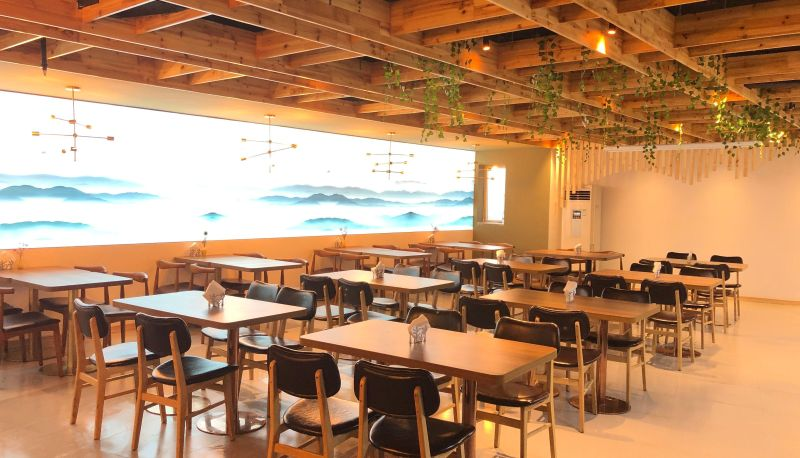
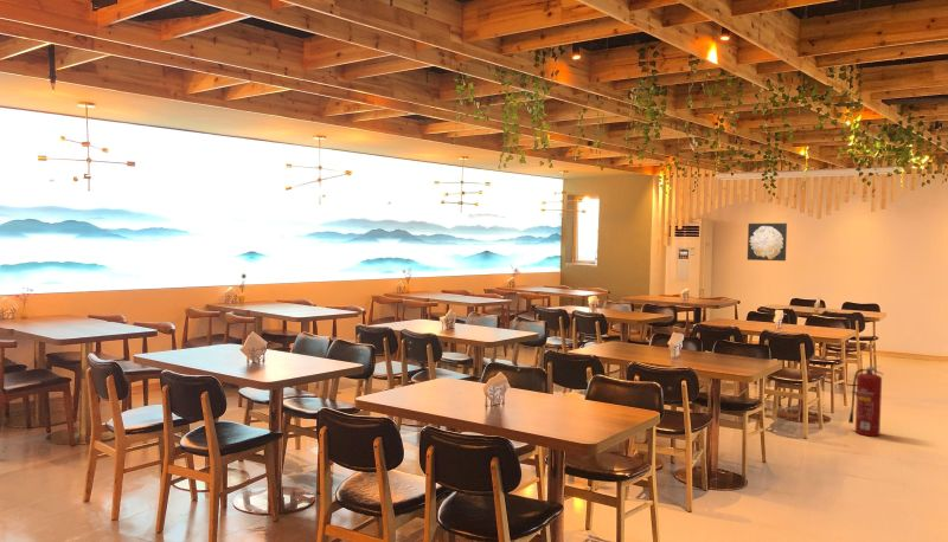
+ wall art [747,222,788,262]
+ fire extinguisher [847,364,884,437]
